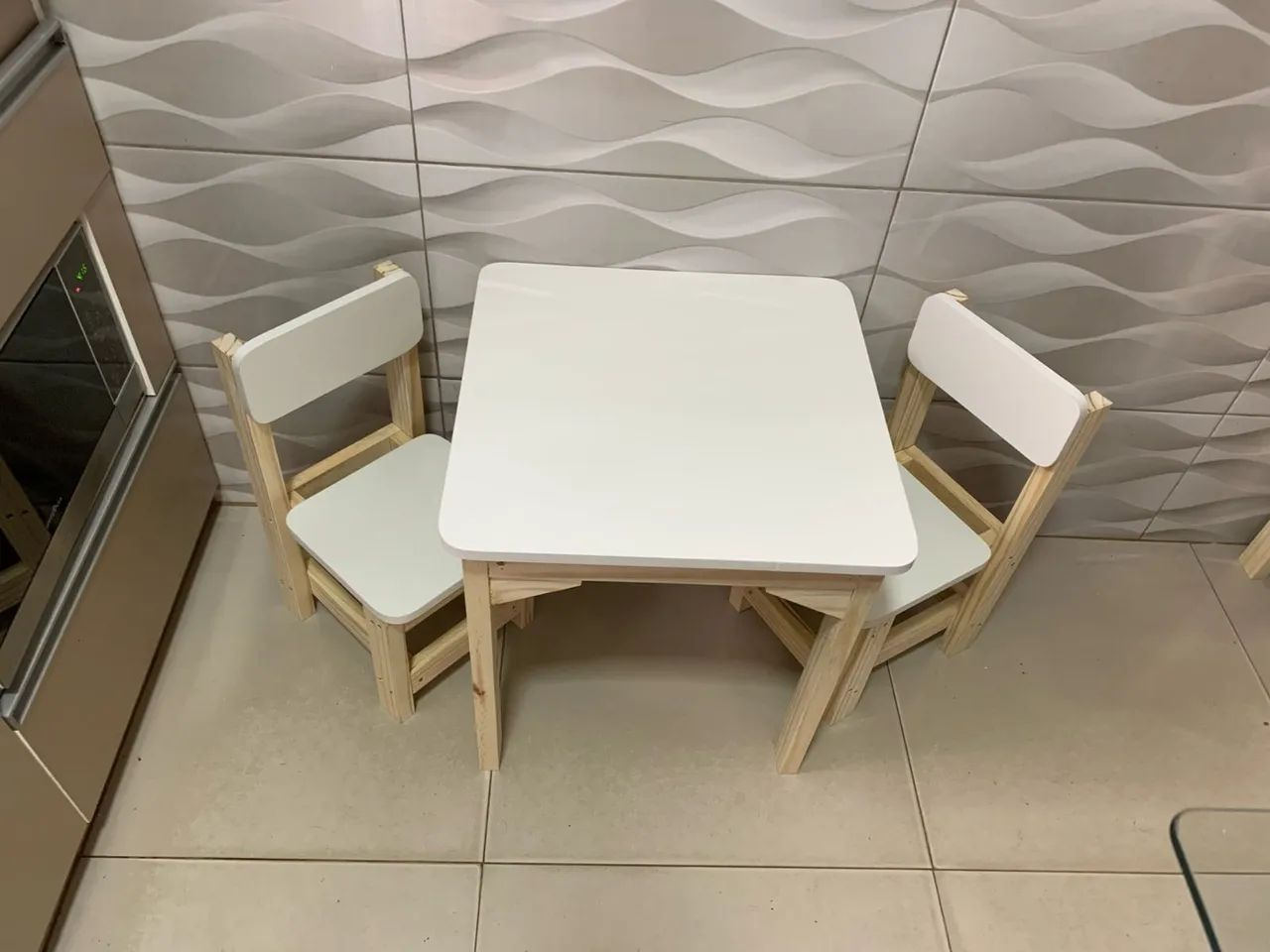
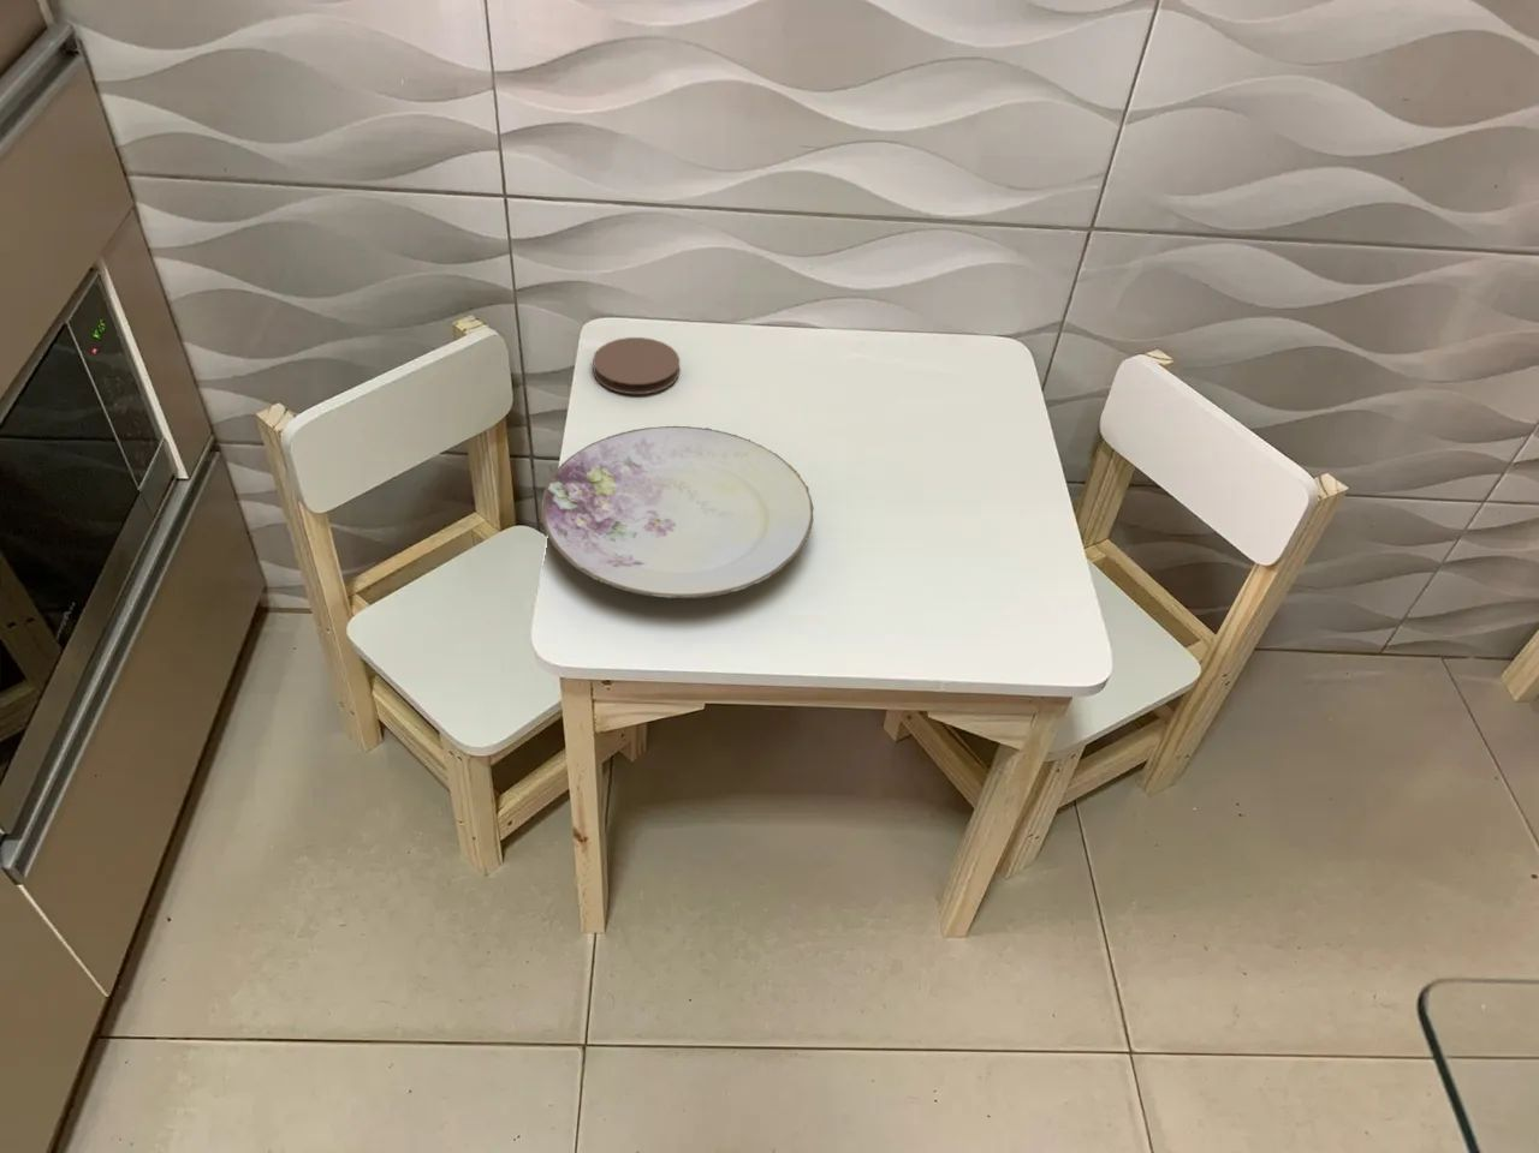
+ coaster [591,337,681,395]
+ plate [539,425,816,600]
